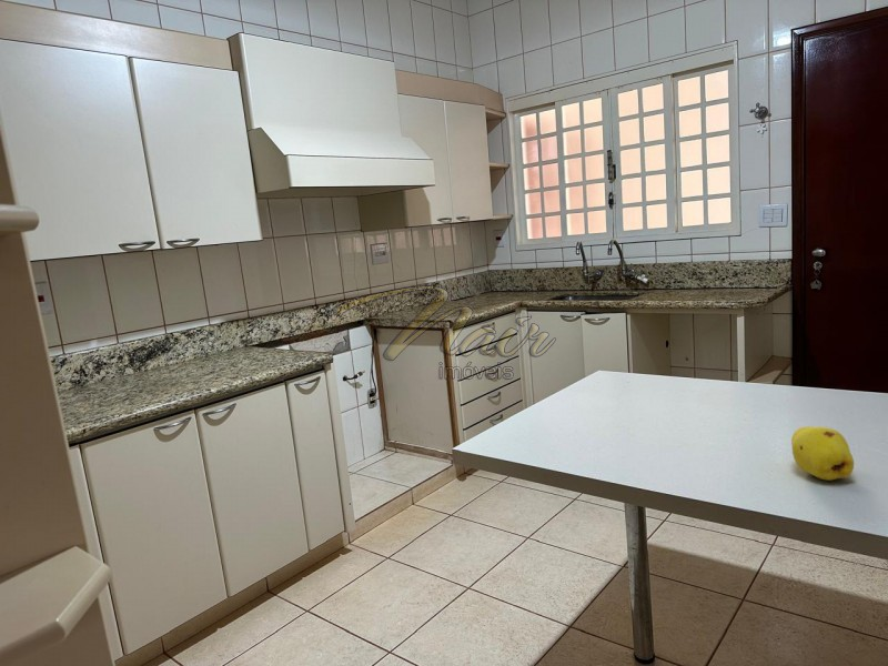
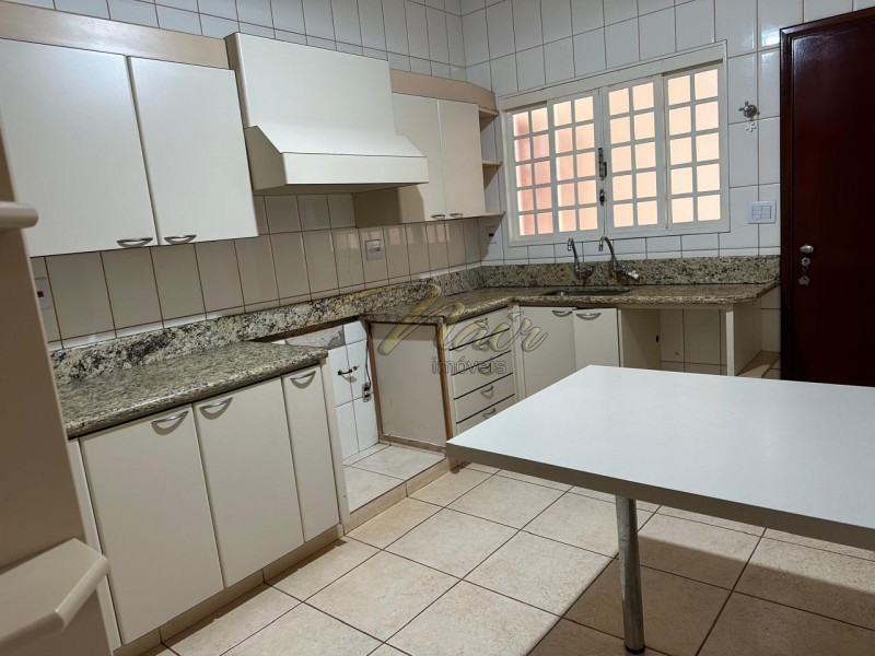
- fruit [790,425,855,482]
